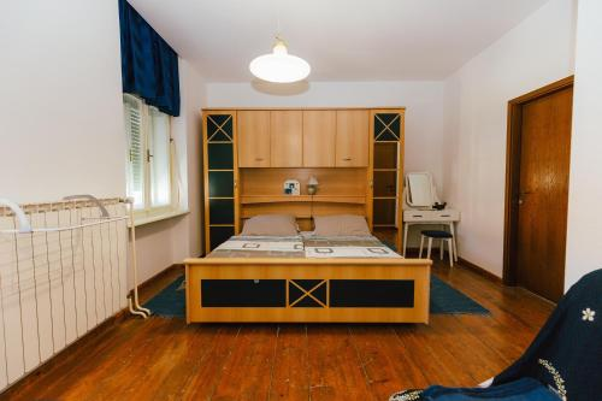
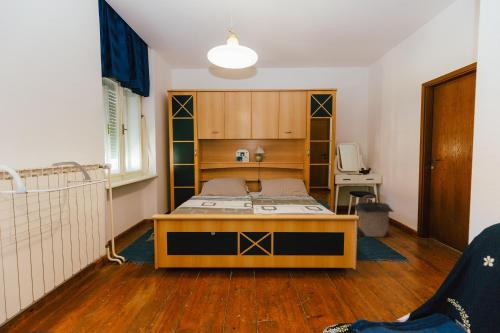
+ laundry hamper [353,194,395,238]
